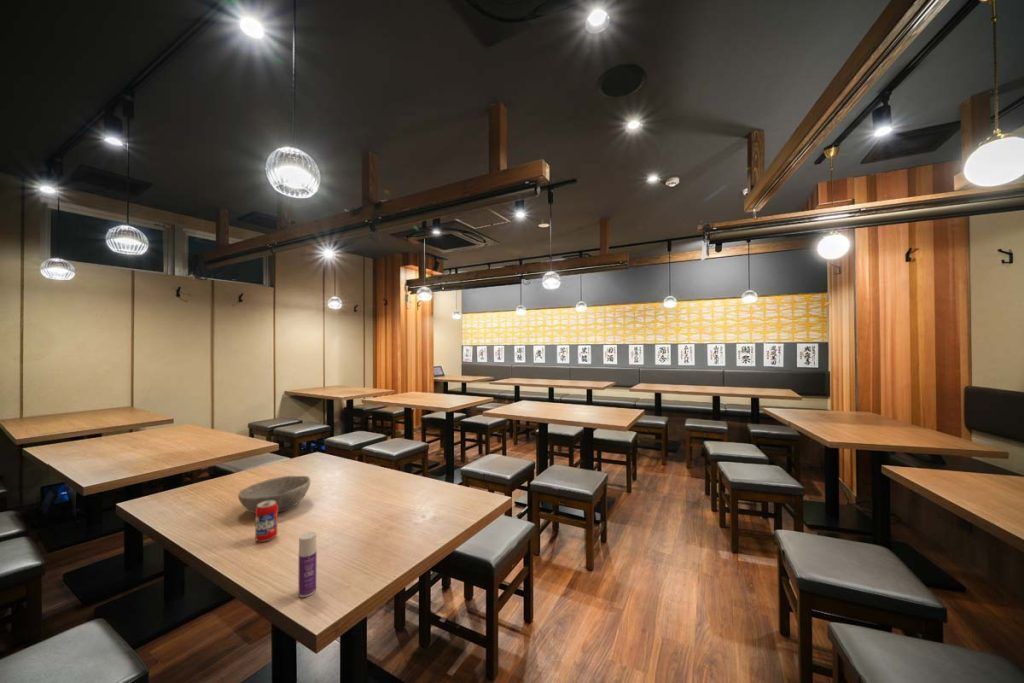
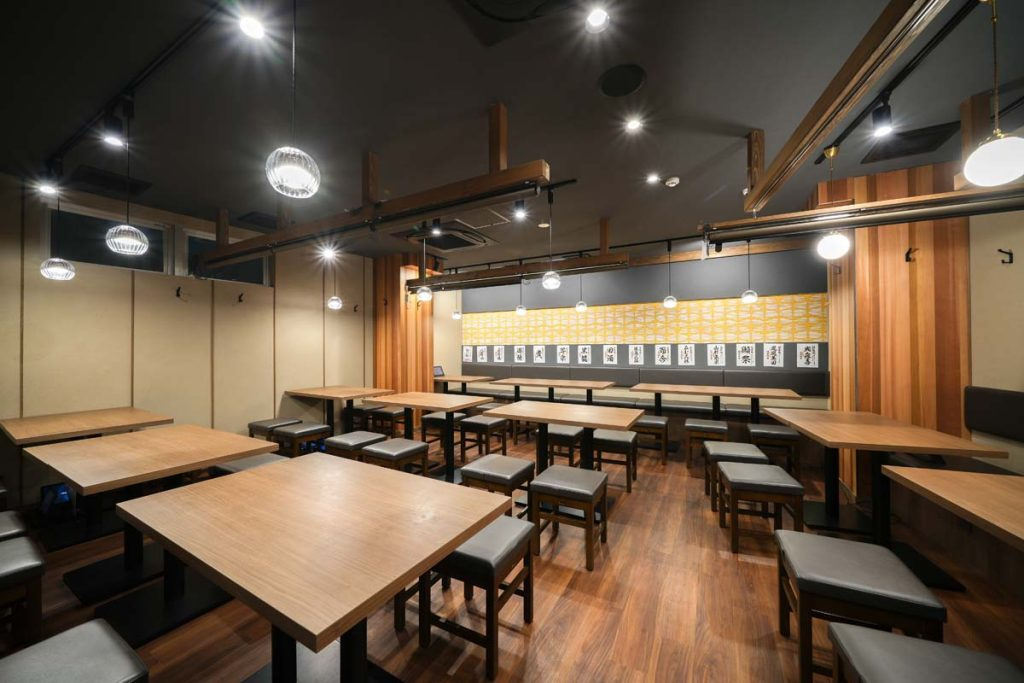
- bowl [237,475,311,514]
- bottle [298,531,318,598]
- beverage can [254,500,278,543]
